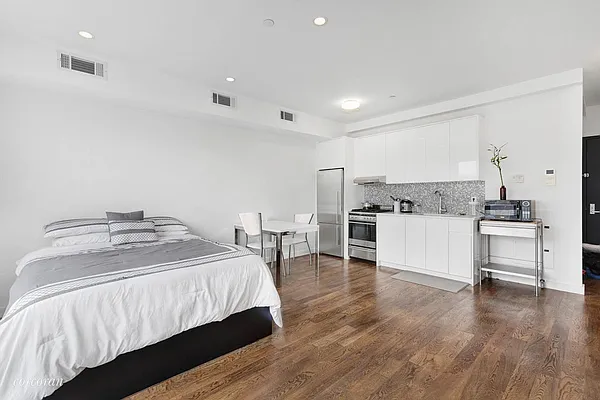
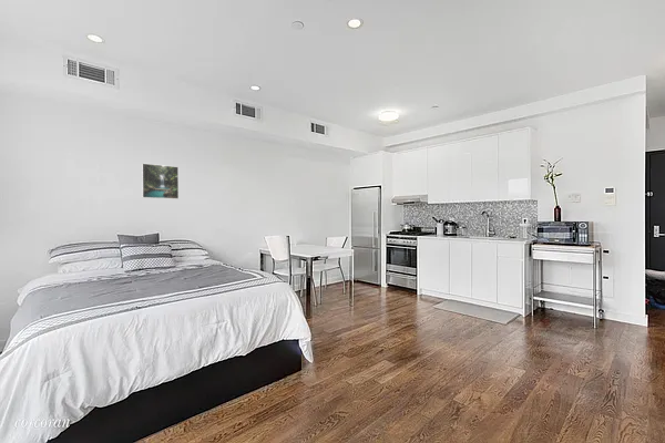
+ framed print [141,162,180,200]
